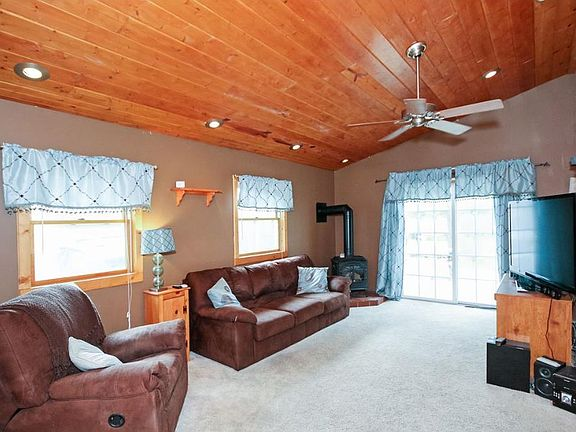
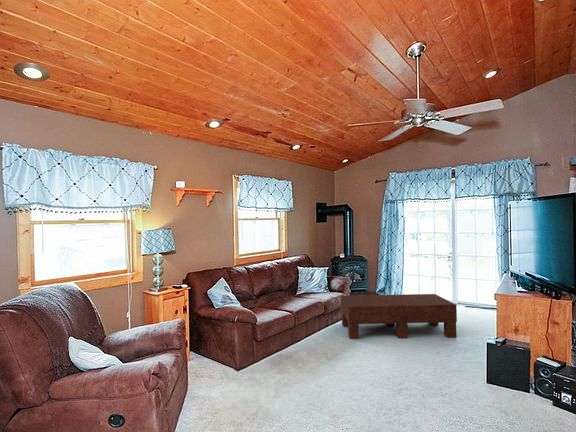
+ coffee table [340,293,458,340]
